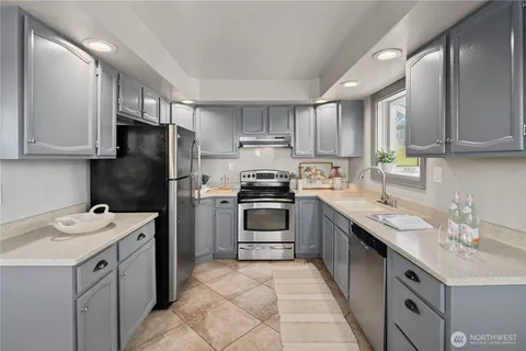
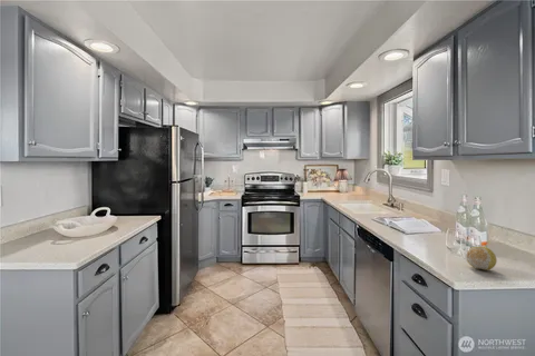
+ fruit [465,246,498,271]
